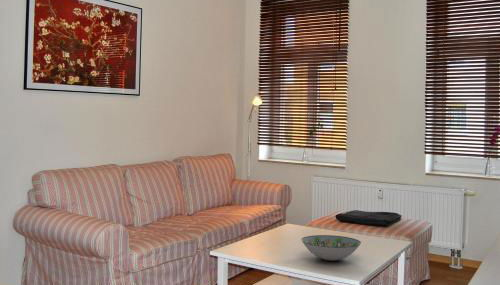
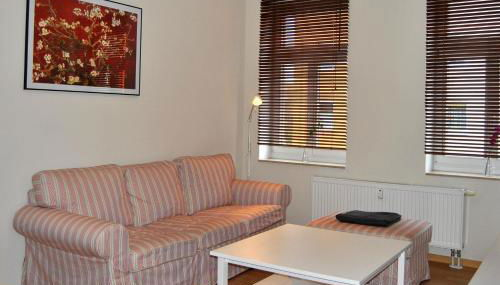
- decorative bowl [301,234,362,262]
